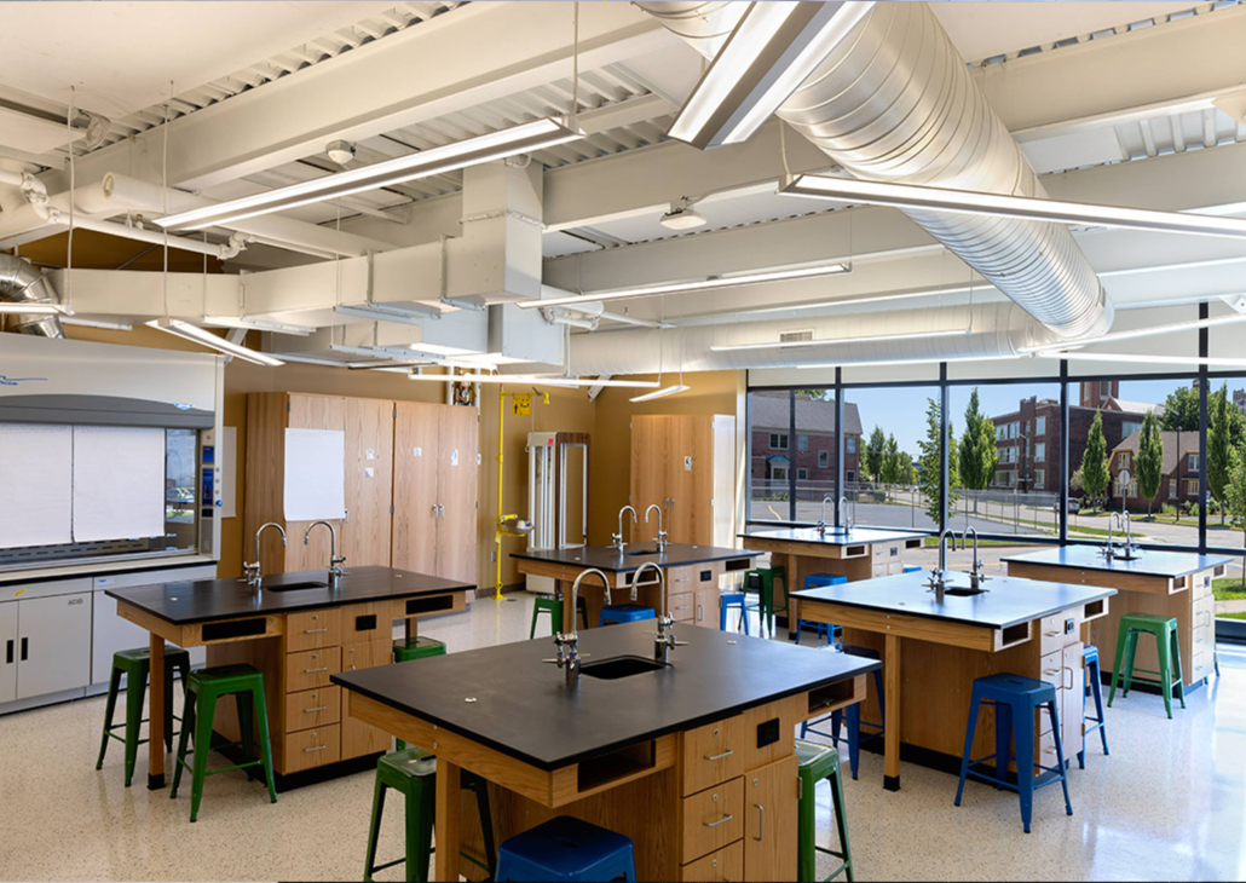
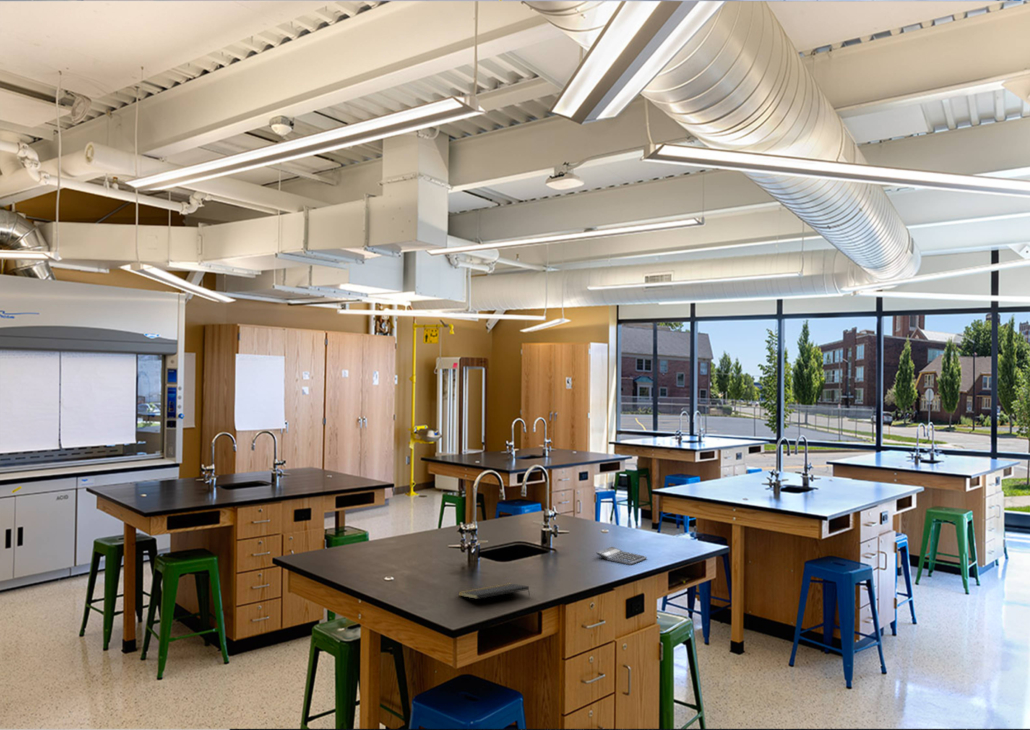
+ notepad [458,582,531,600]
+ calculator [595,546,648,566]
